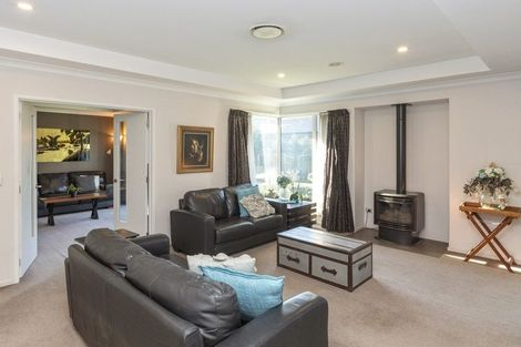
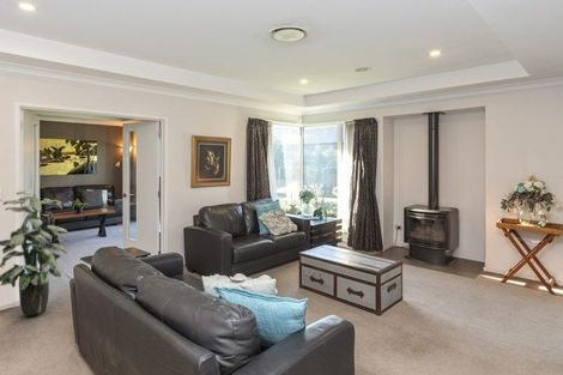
+ indoor plant [0,190,68,317]
